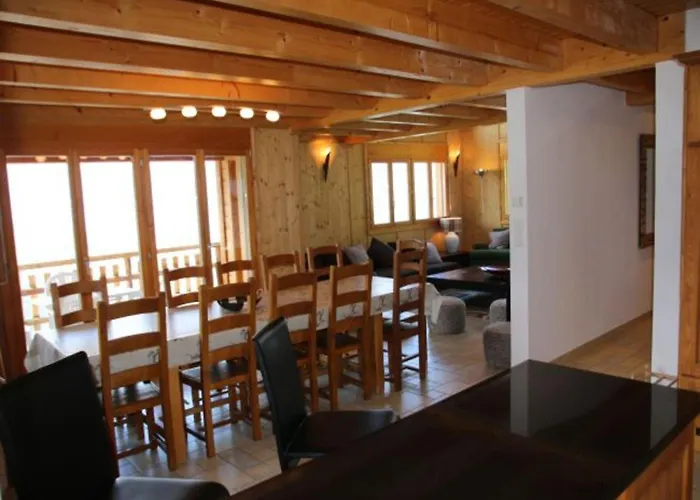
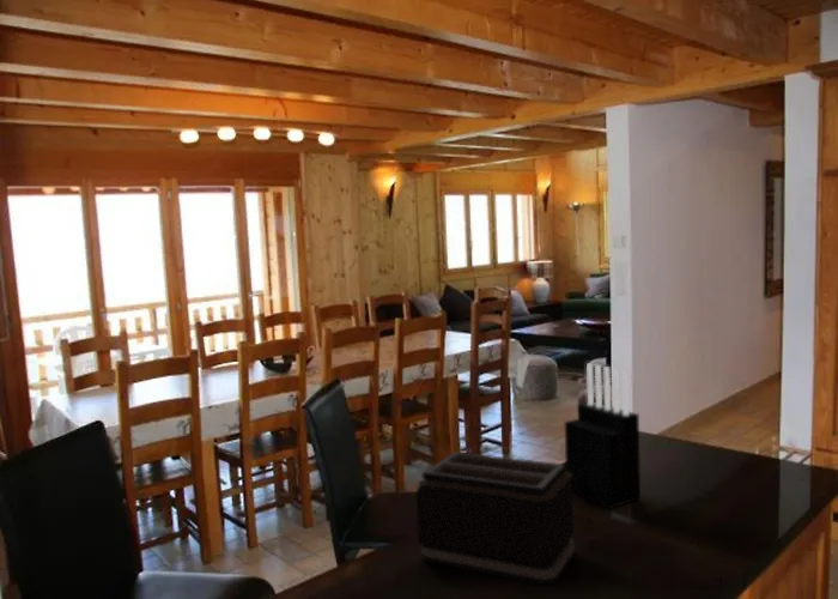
+ knife block [564,362,642,509]
+ toaster [415,450,576,586]
